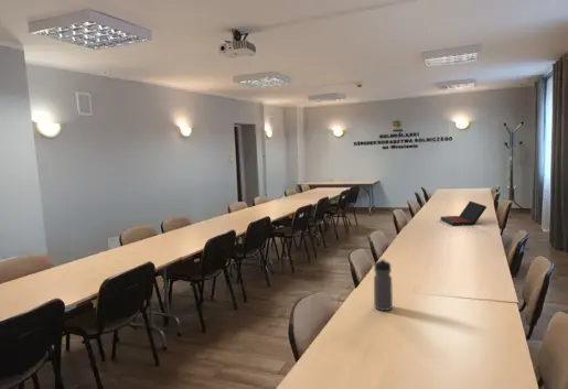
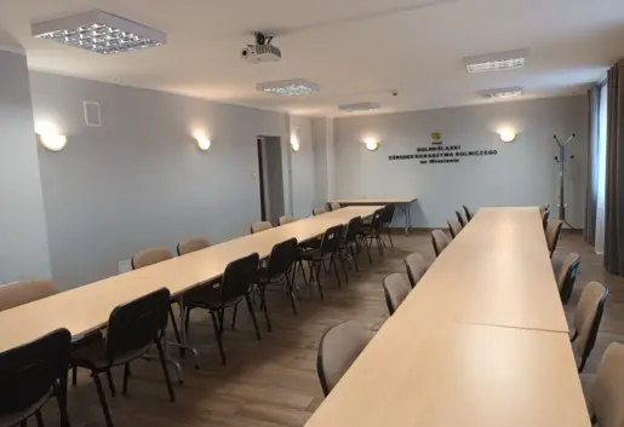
- laptop [440,199,487,227]
- water bottle [373,258,394,312]
